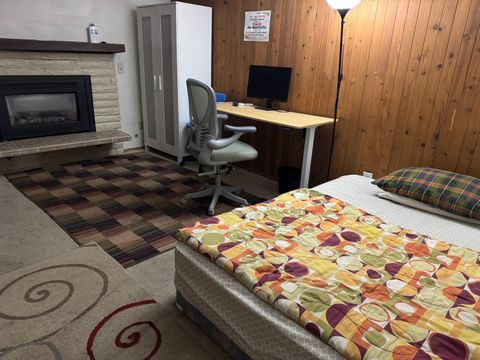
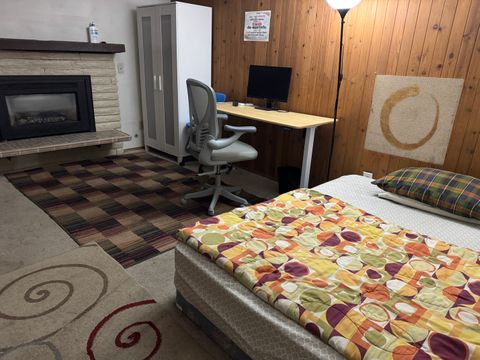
+ wall art [363,74,465,166]
